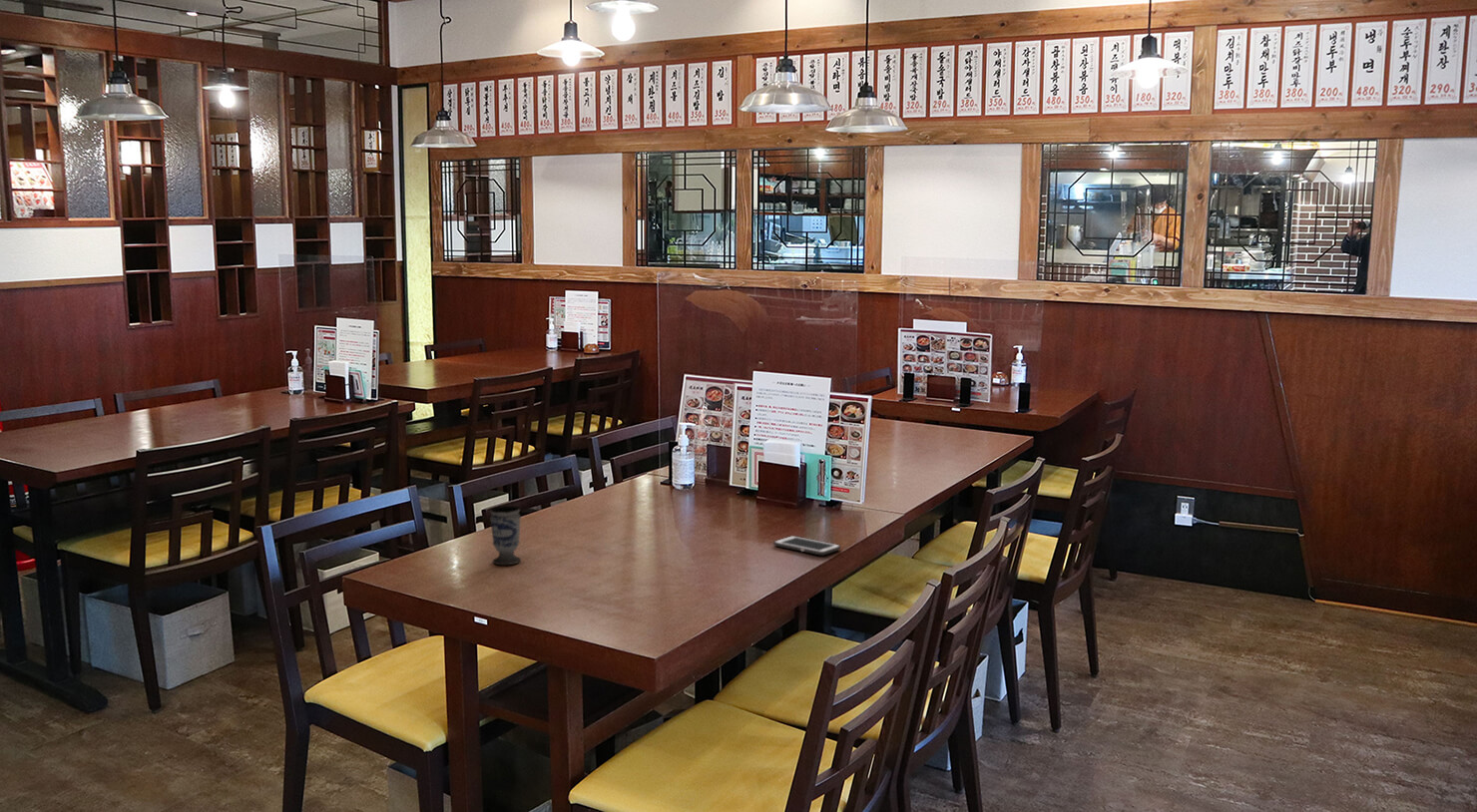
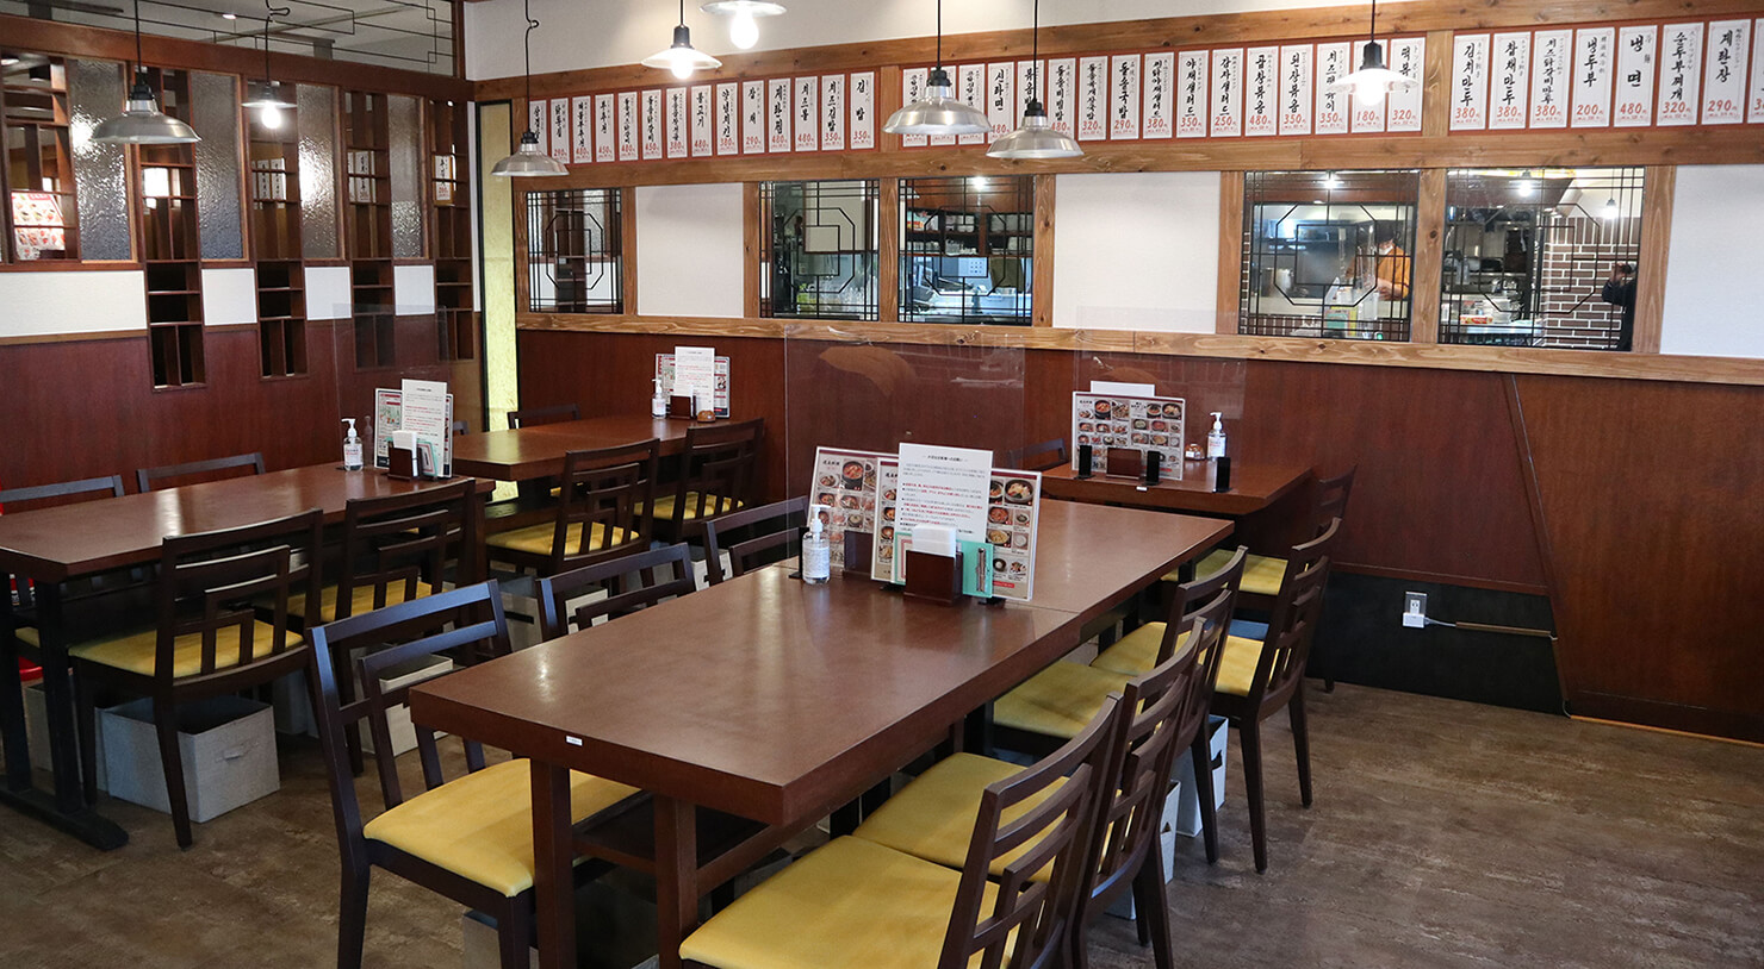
- cup [489,505,522,566]
- cell phone [772,535,841,556]
